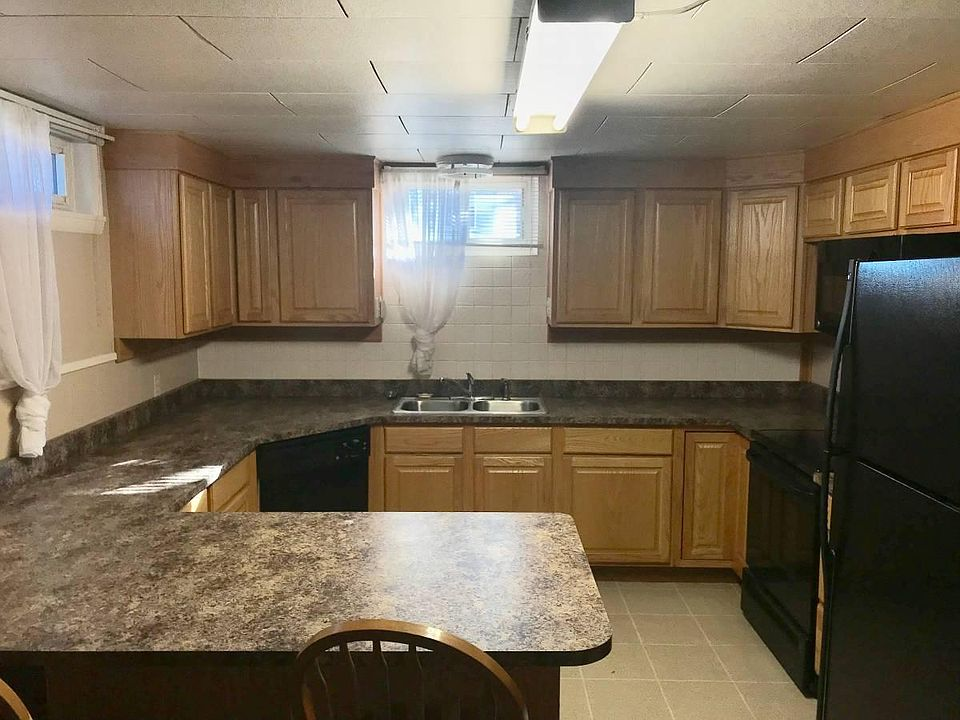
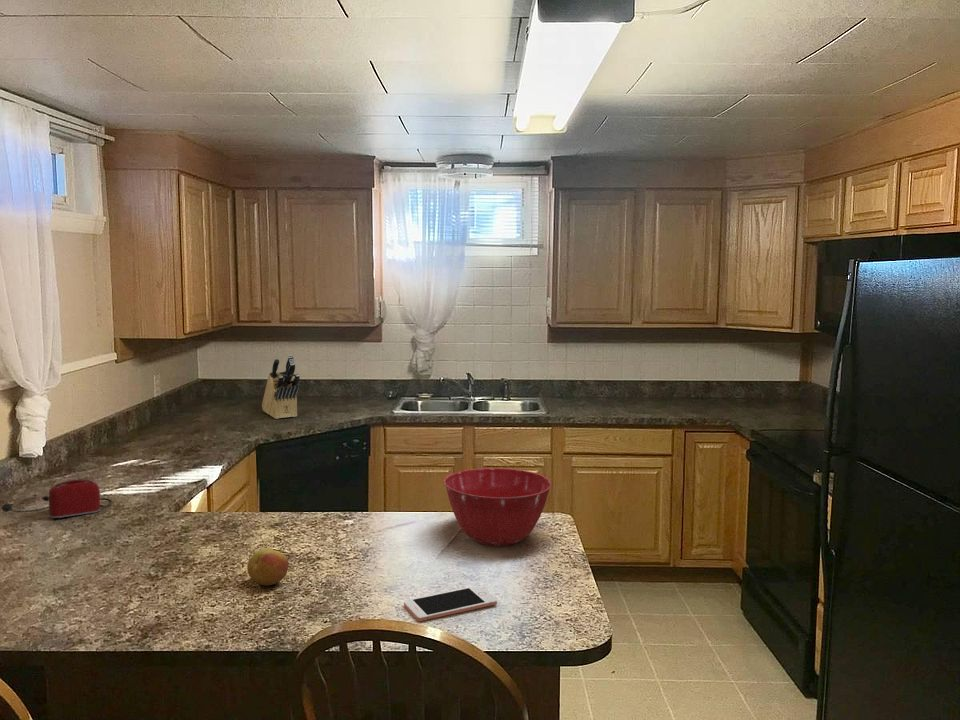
+ cell phone [403,585,498,622]
+ fruit [246,547,289,587]
+ mixing bowl [443,467,553,547]
+ knife block [261,354,301,420]
+ toaster [1,479,113,519]
